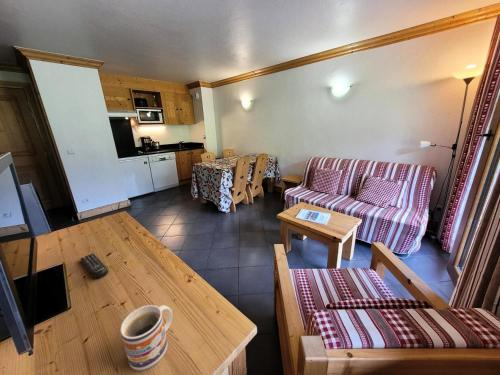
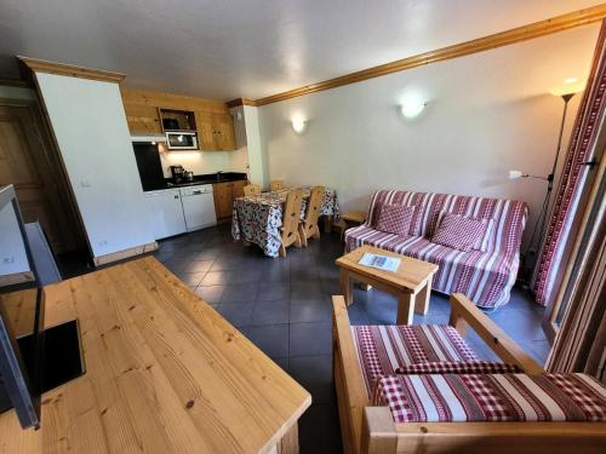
- mug [119,304,173,372]
- remote control [79,252,109,279]
